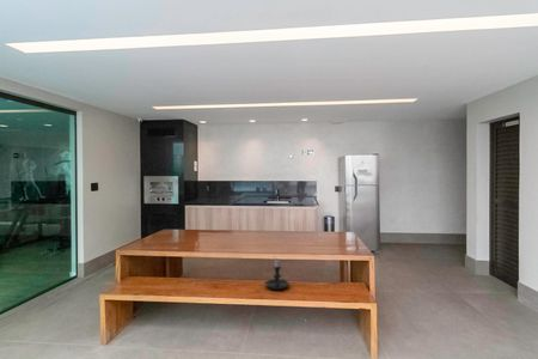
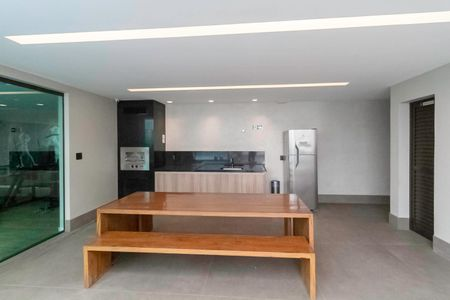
- candle holder [263,257,291,291]
